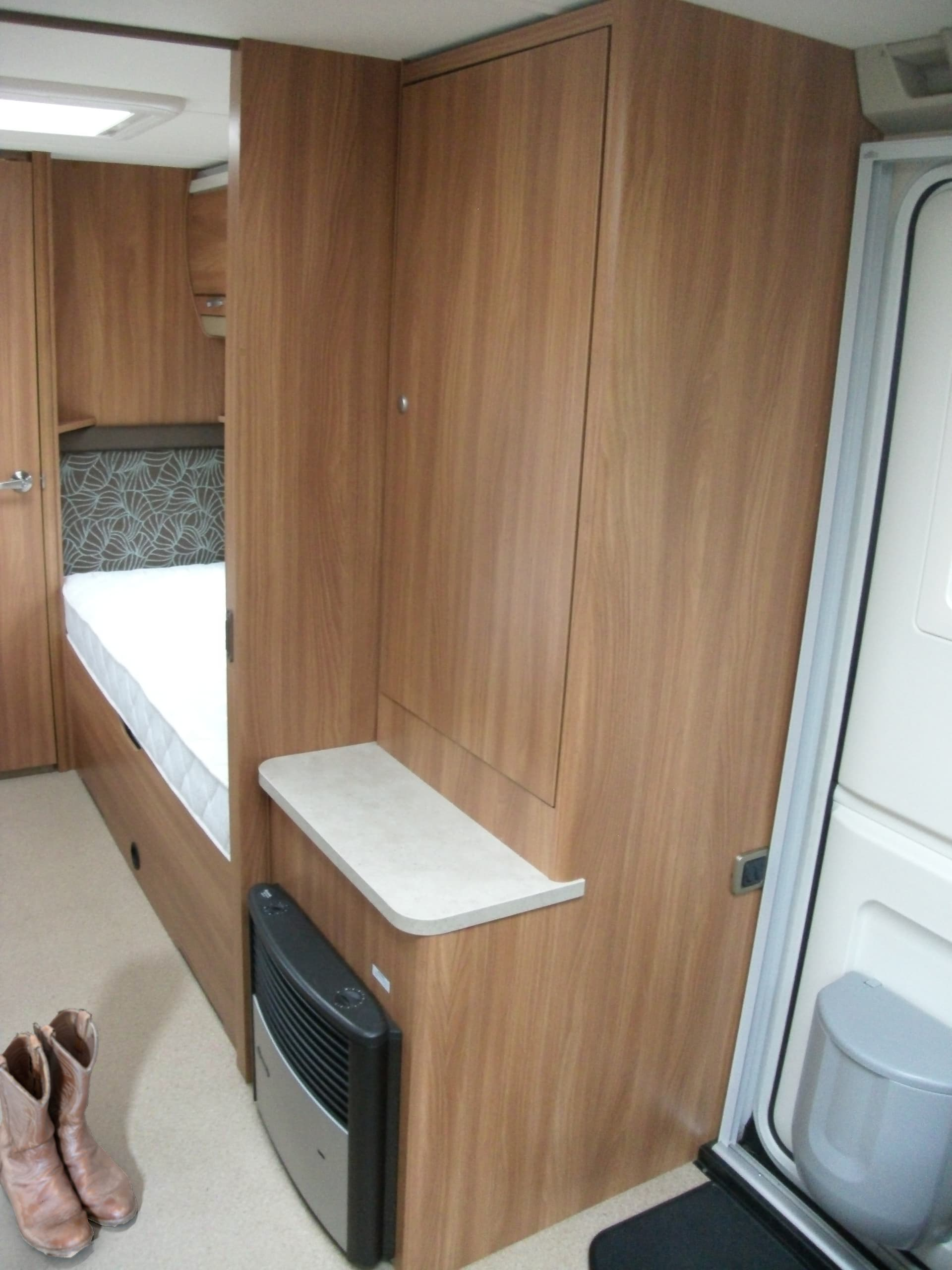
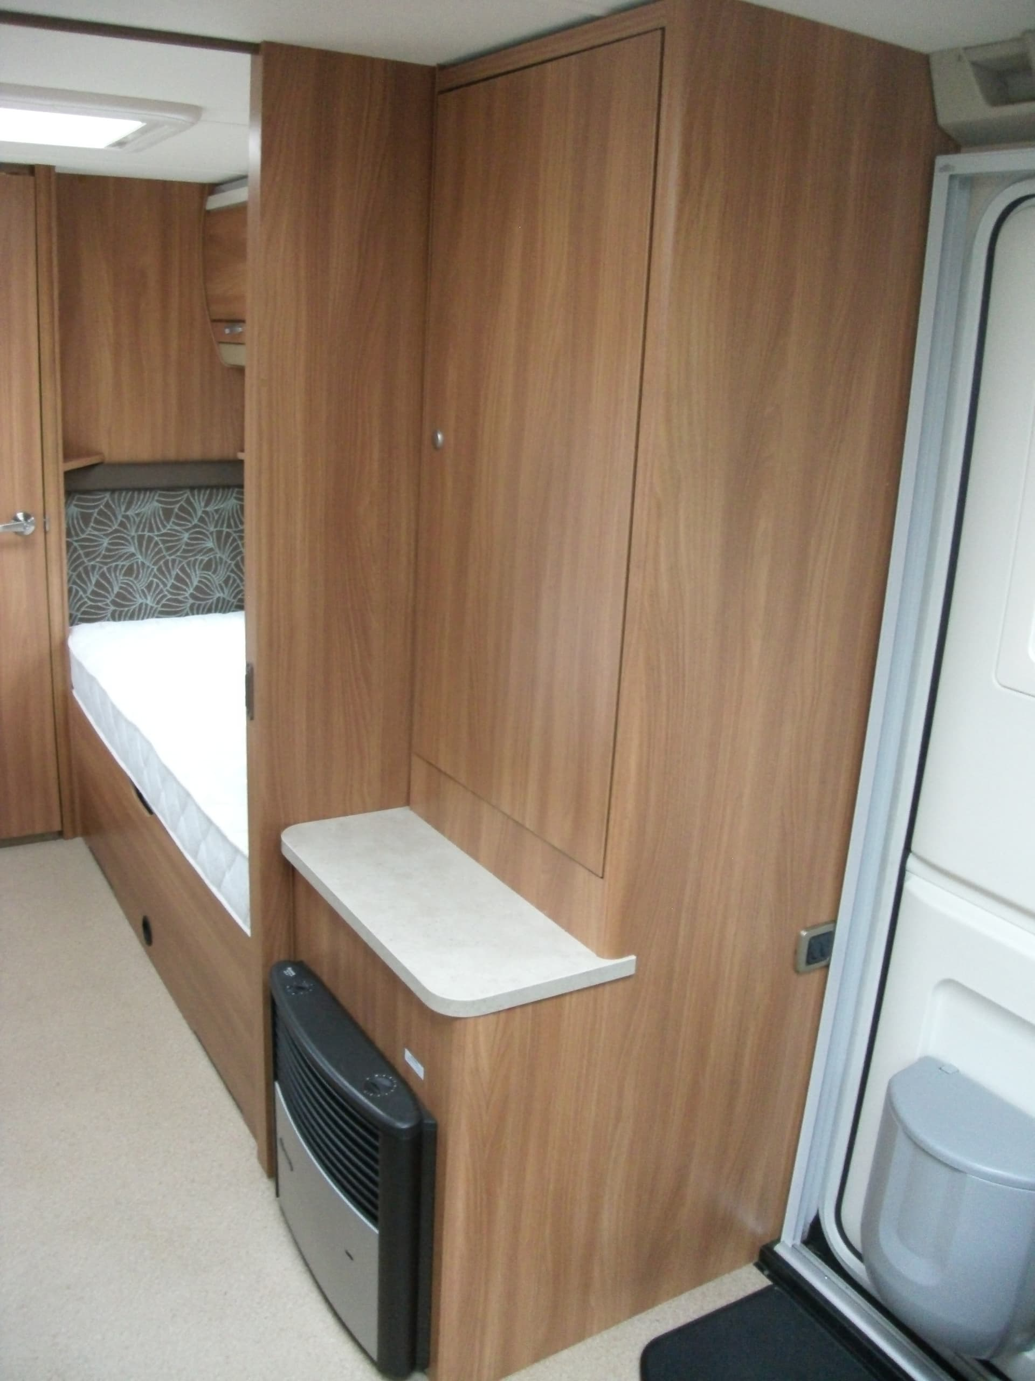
- boots [0,1007,138,1258]
